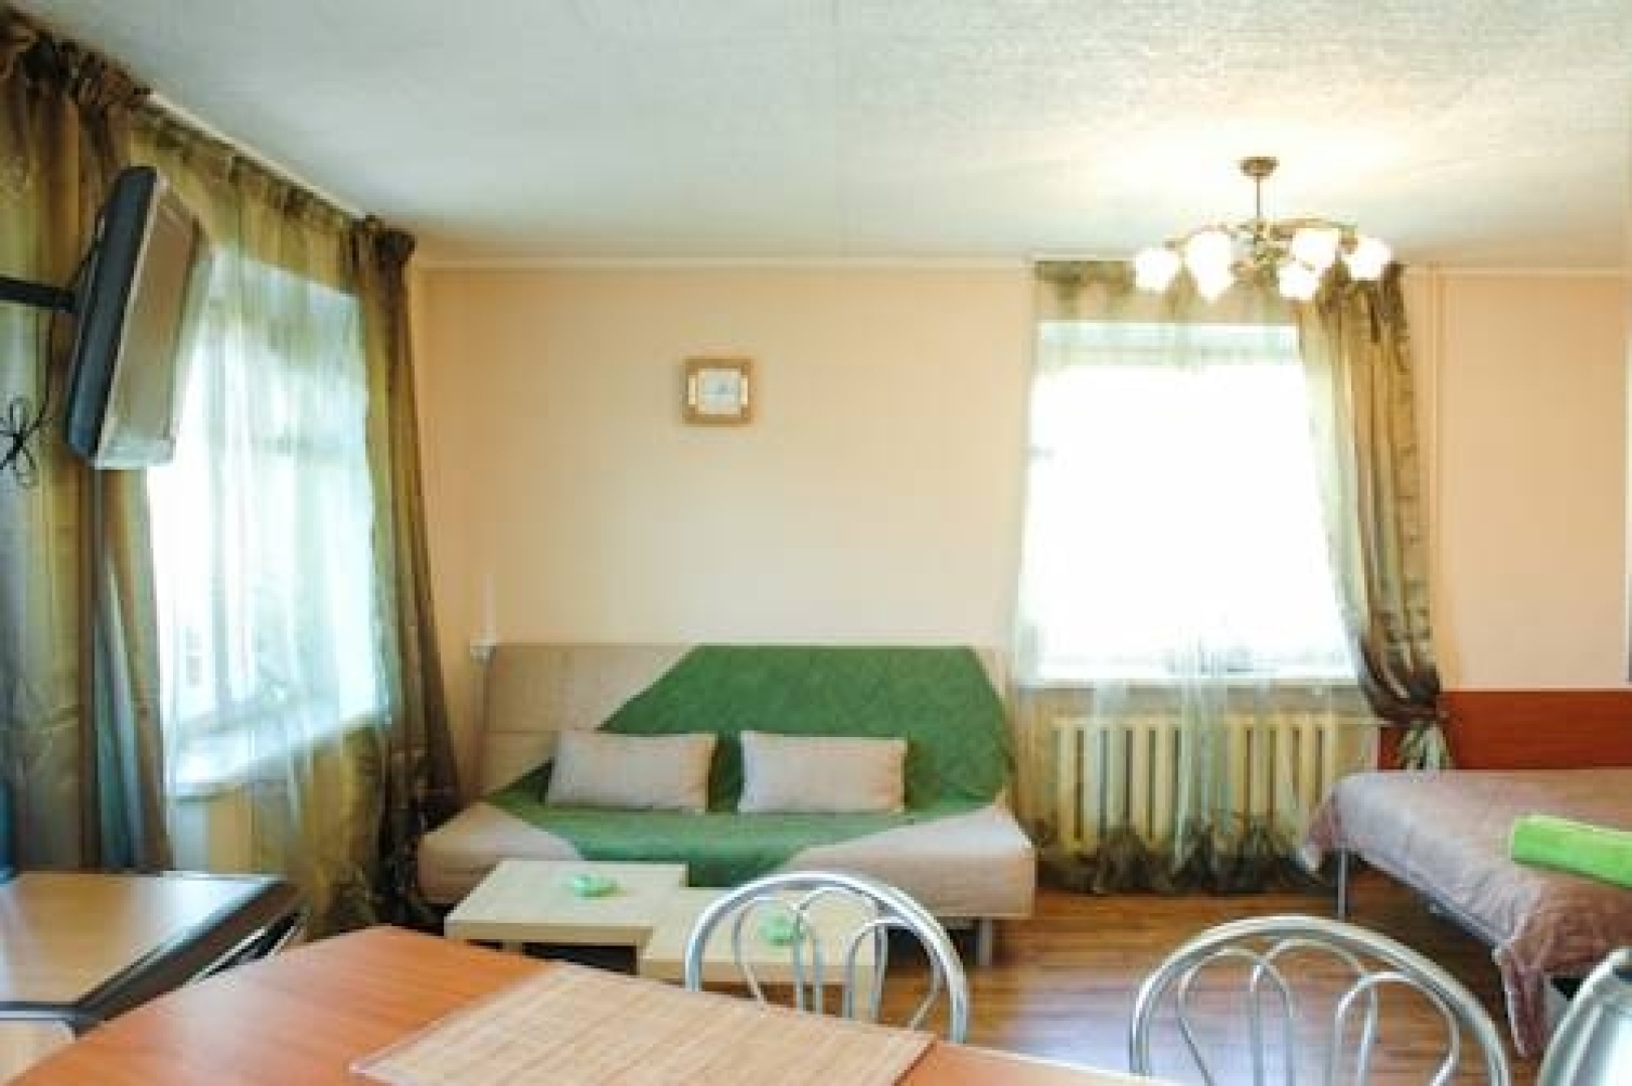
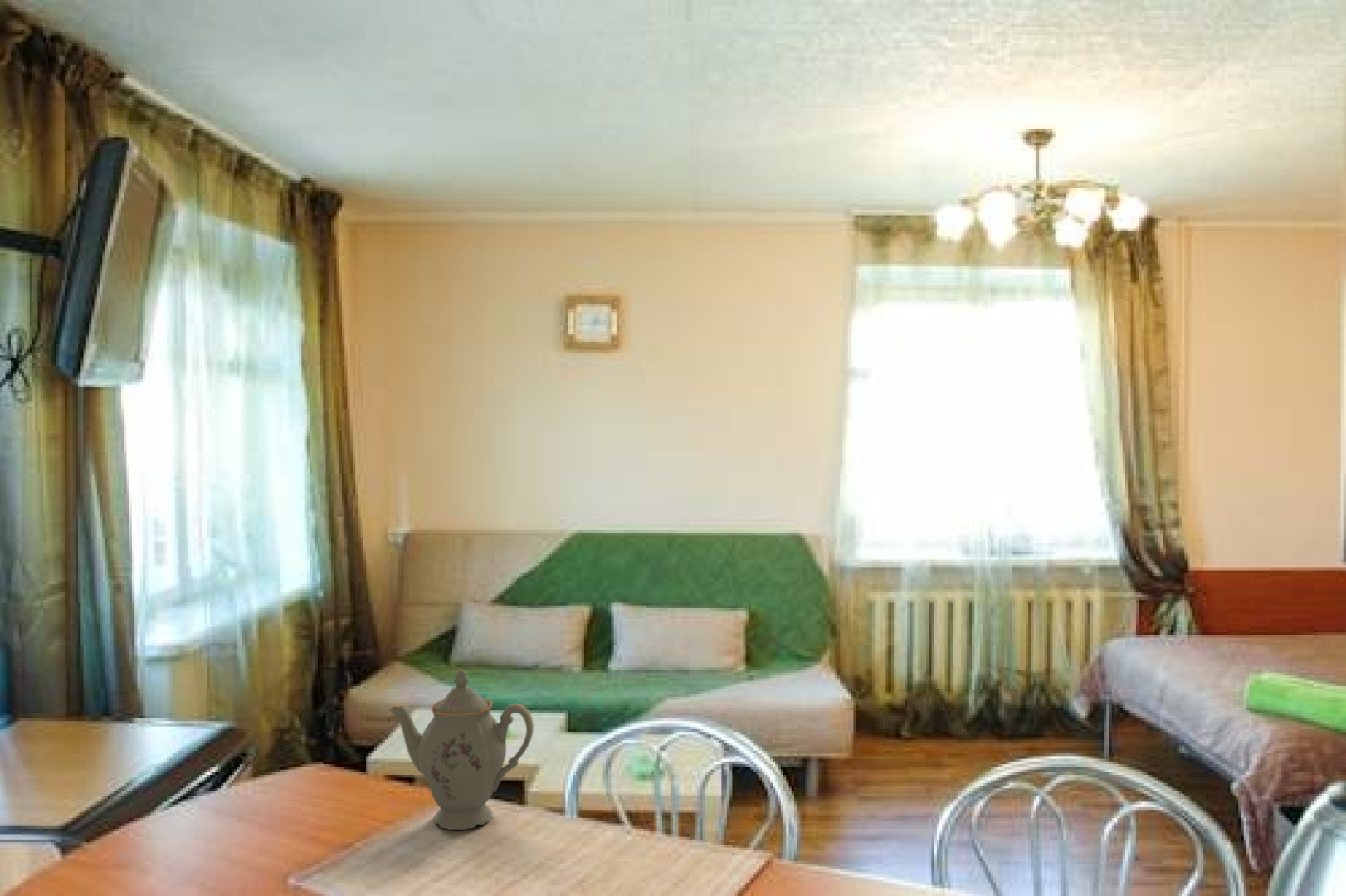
+ chinaware [388,669,534,830]
